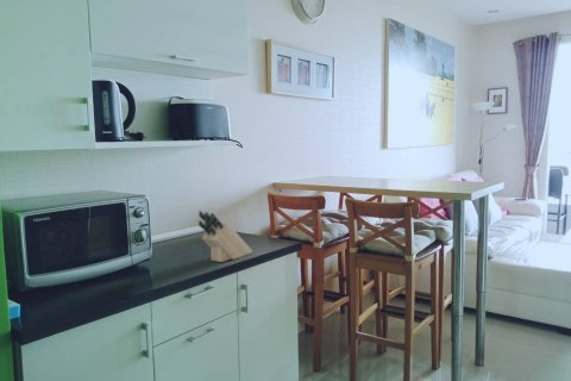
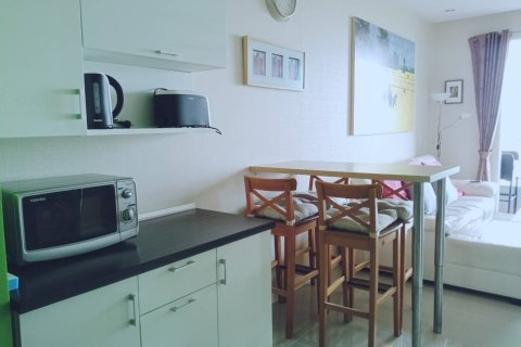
- knife block [197,210,253,263]
